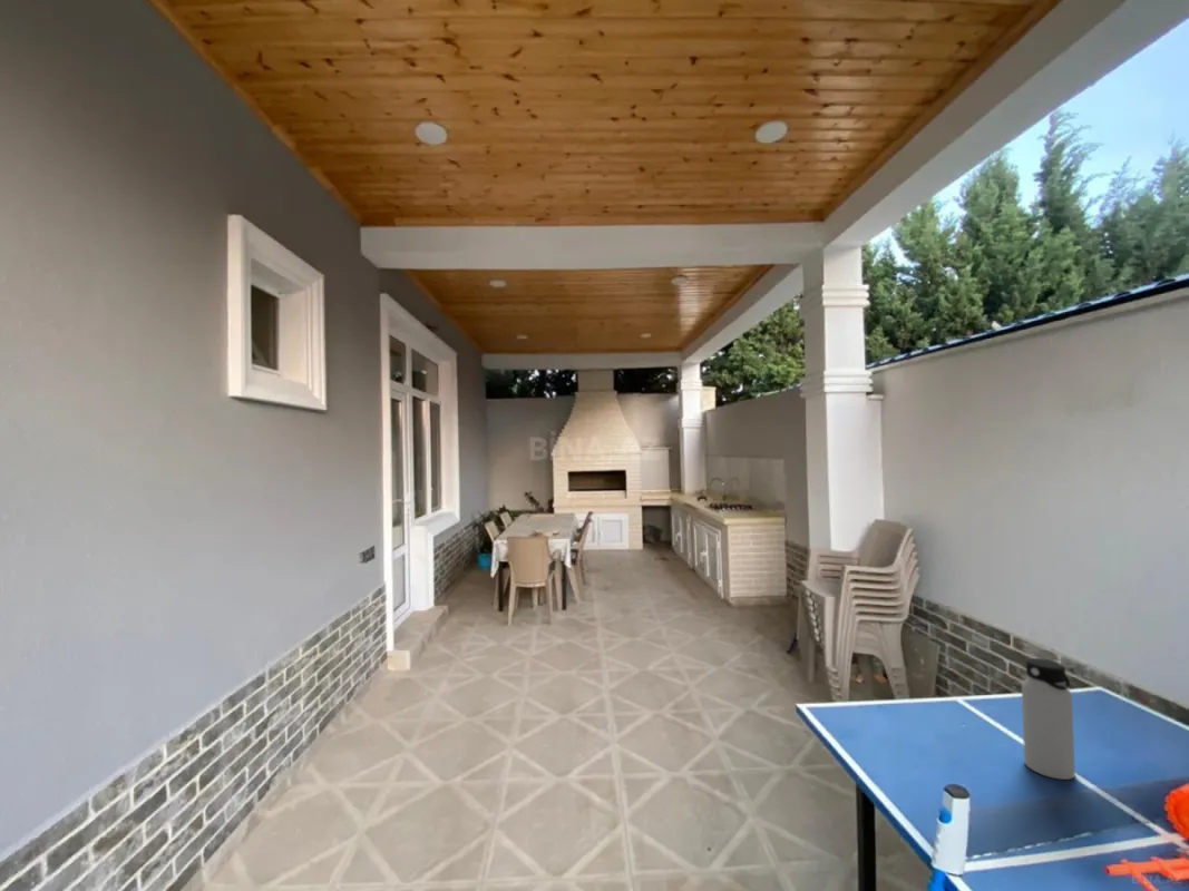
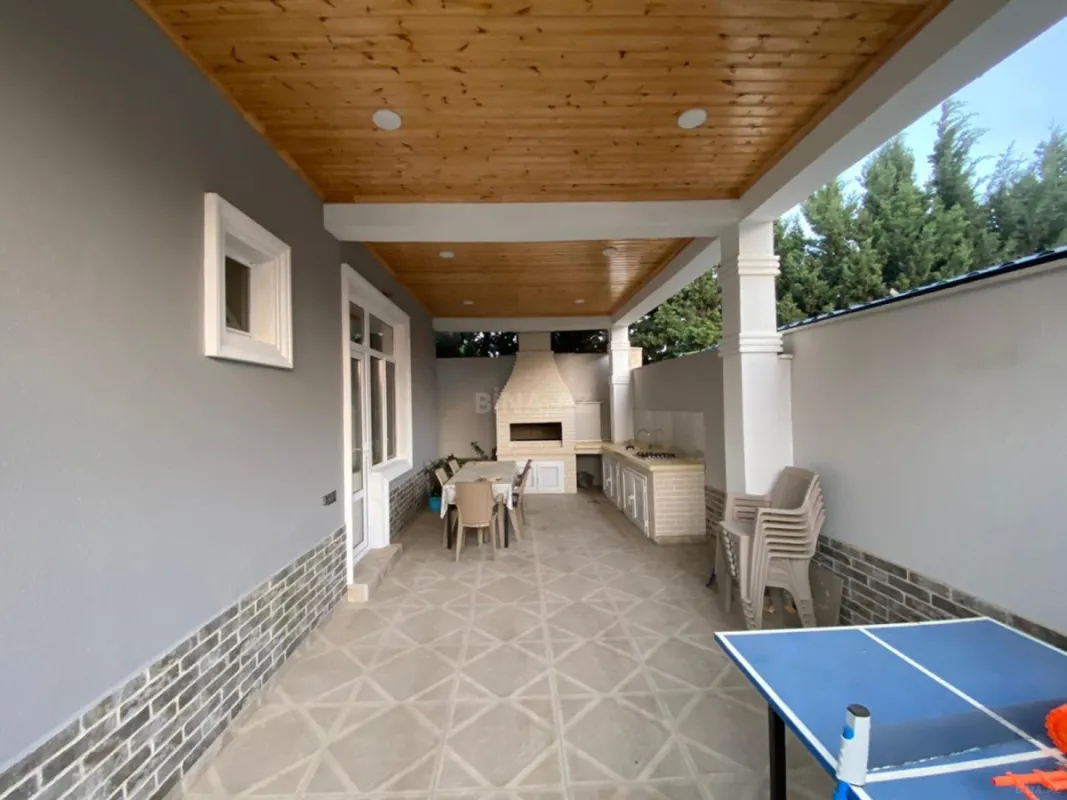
- water bottle [1021,657,1076,781]
